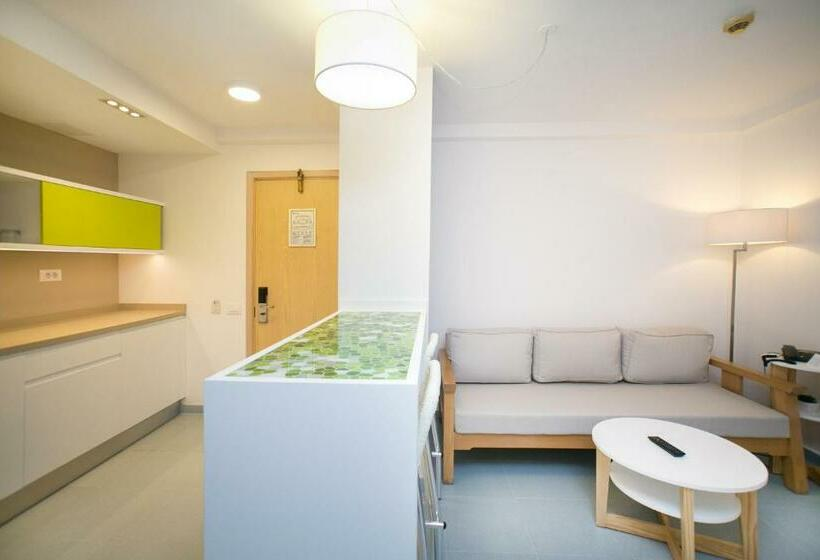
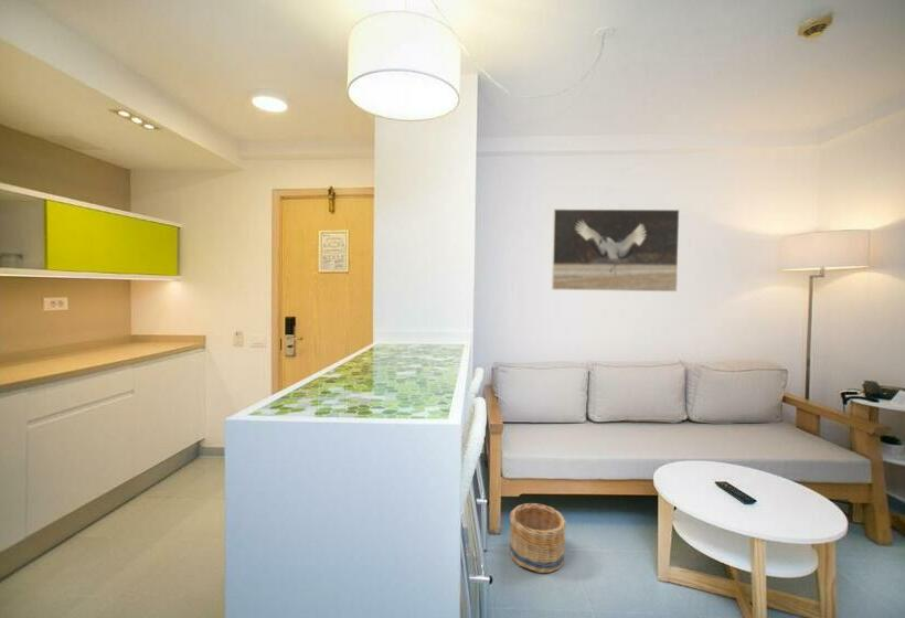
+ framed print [551,207,681,292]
+ basket [509,502,567,574]
